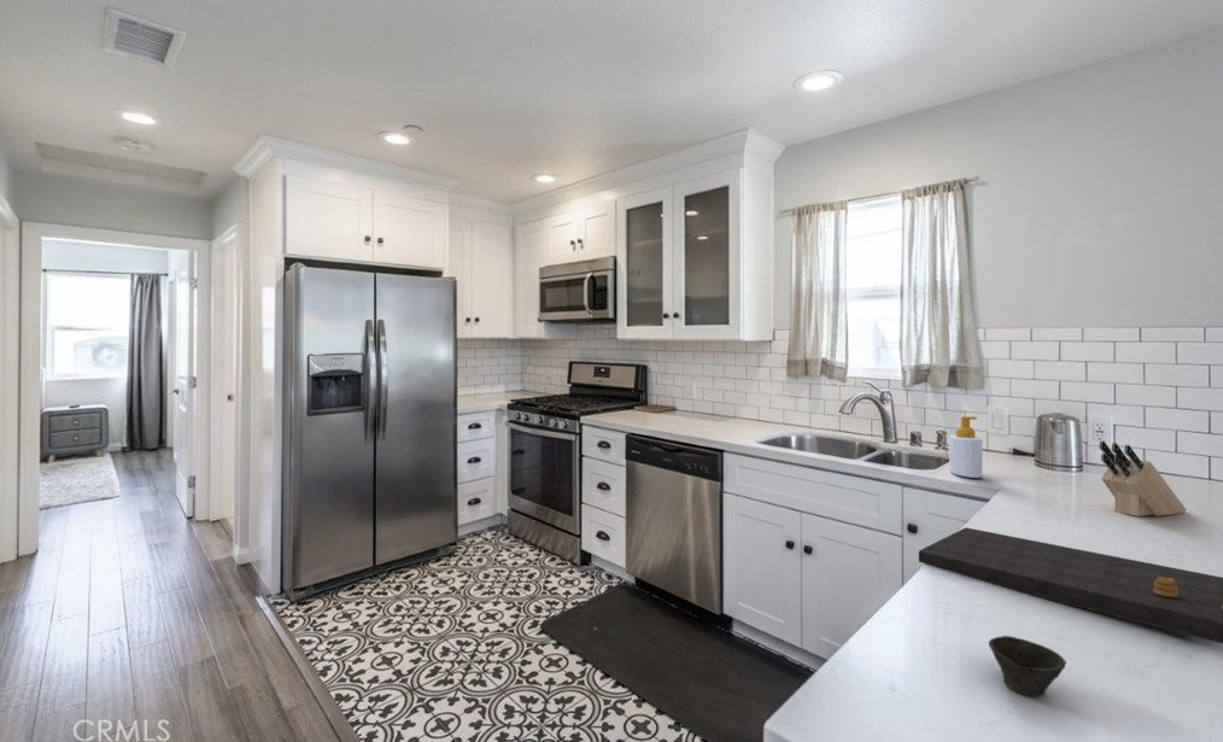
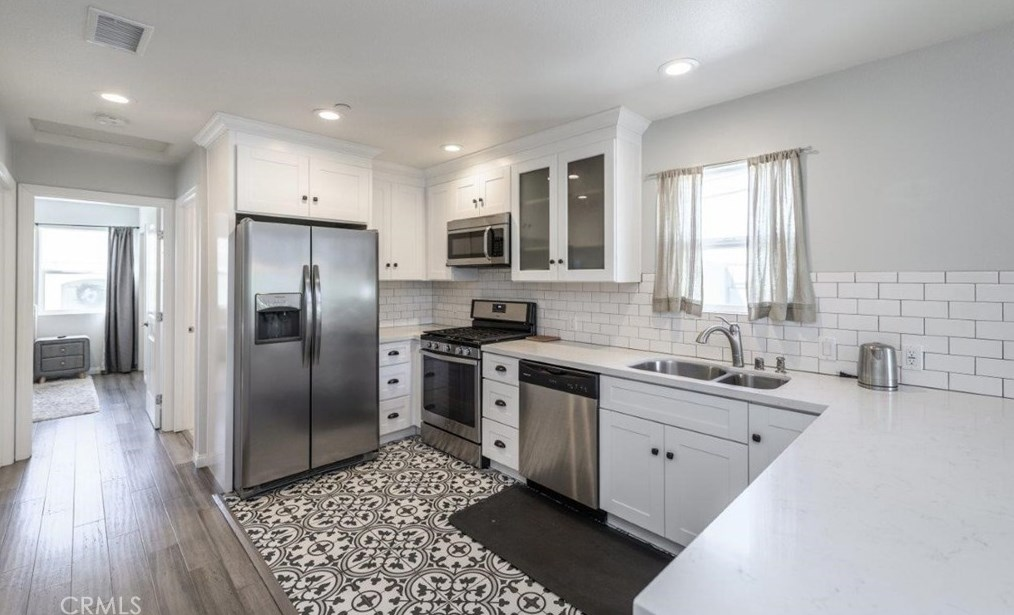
- soap bottle [948,415,983,479]
- cup [988,635,1067,697]
- cutting board [918,526,1223,644]
- knife block [1099,439,1188,518]
